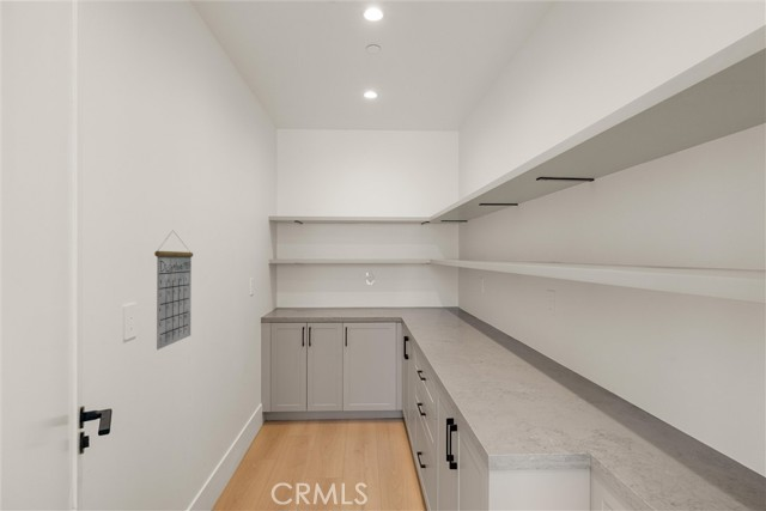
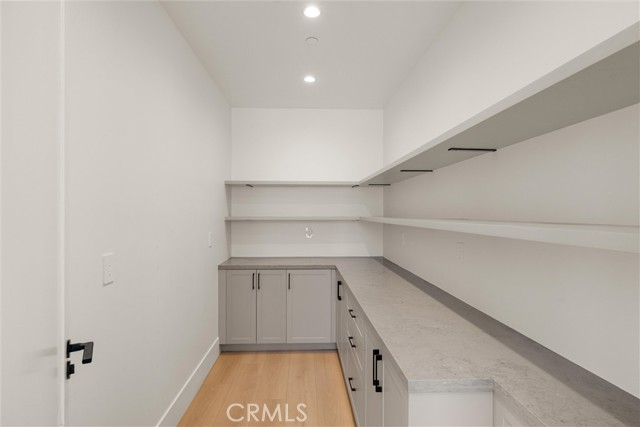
- calendar [153,229,194,351]
